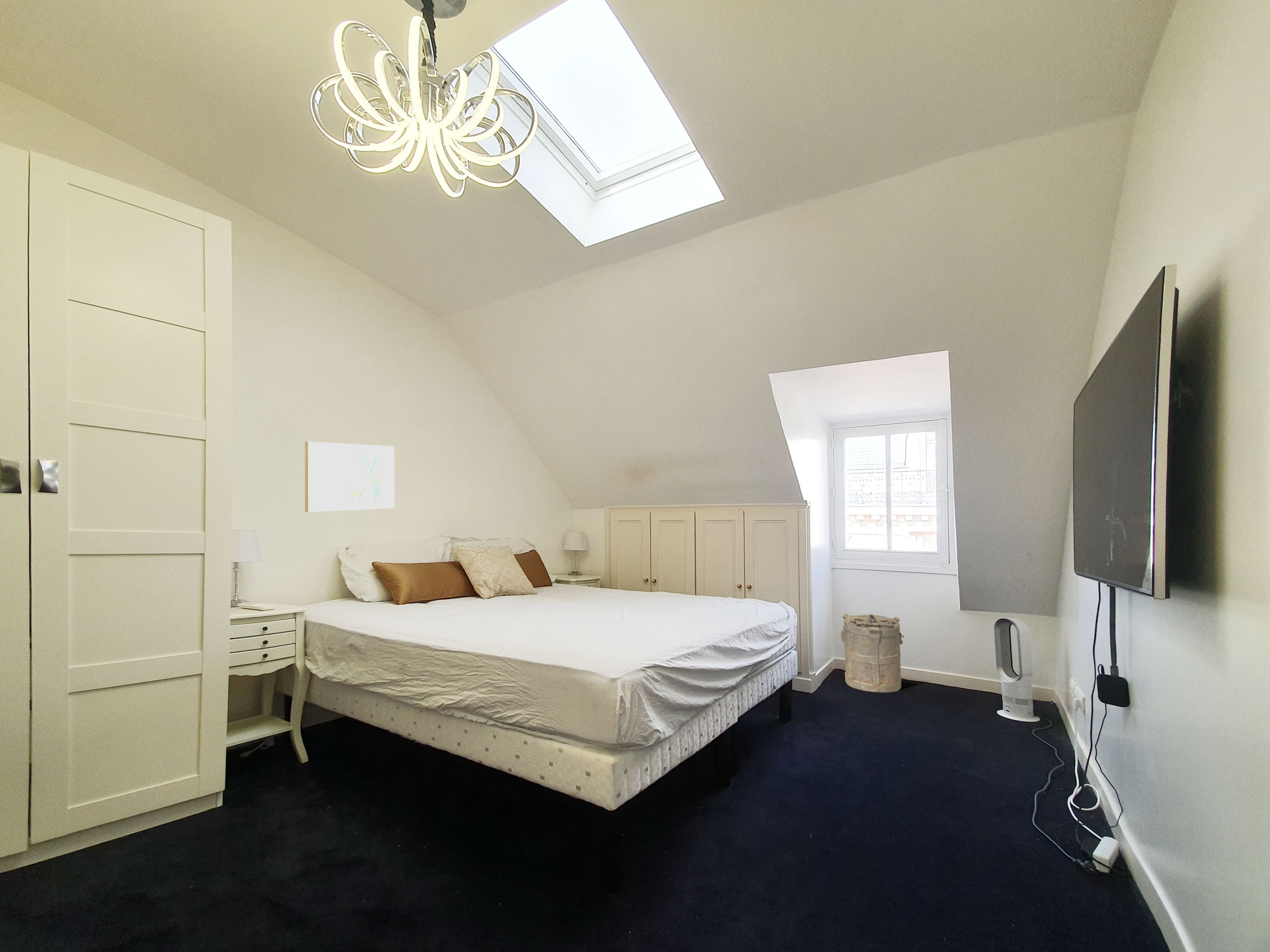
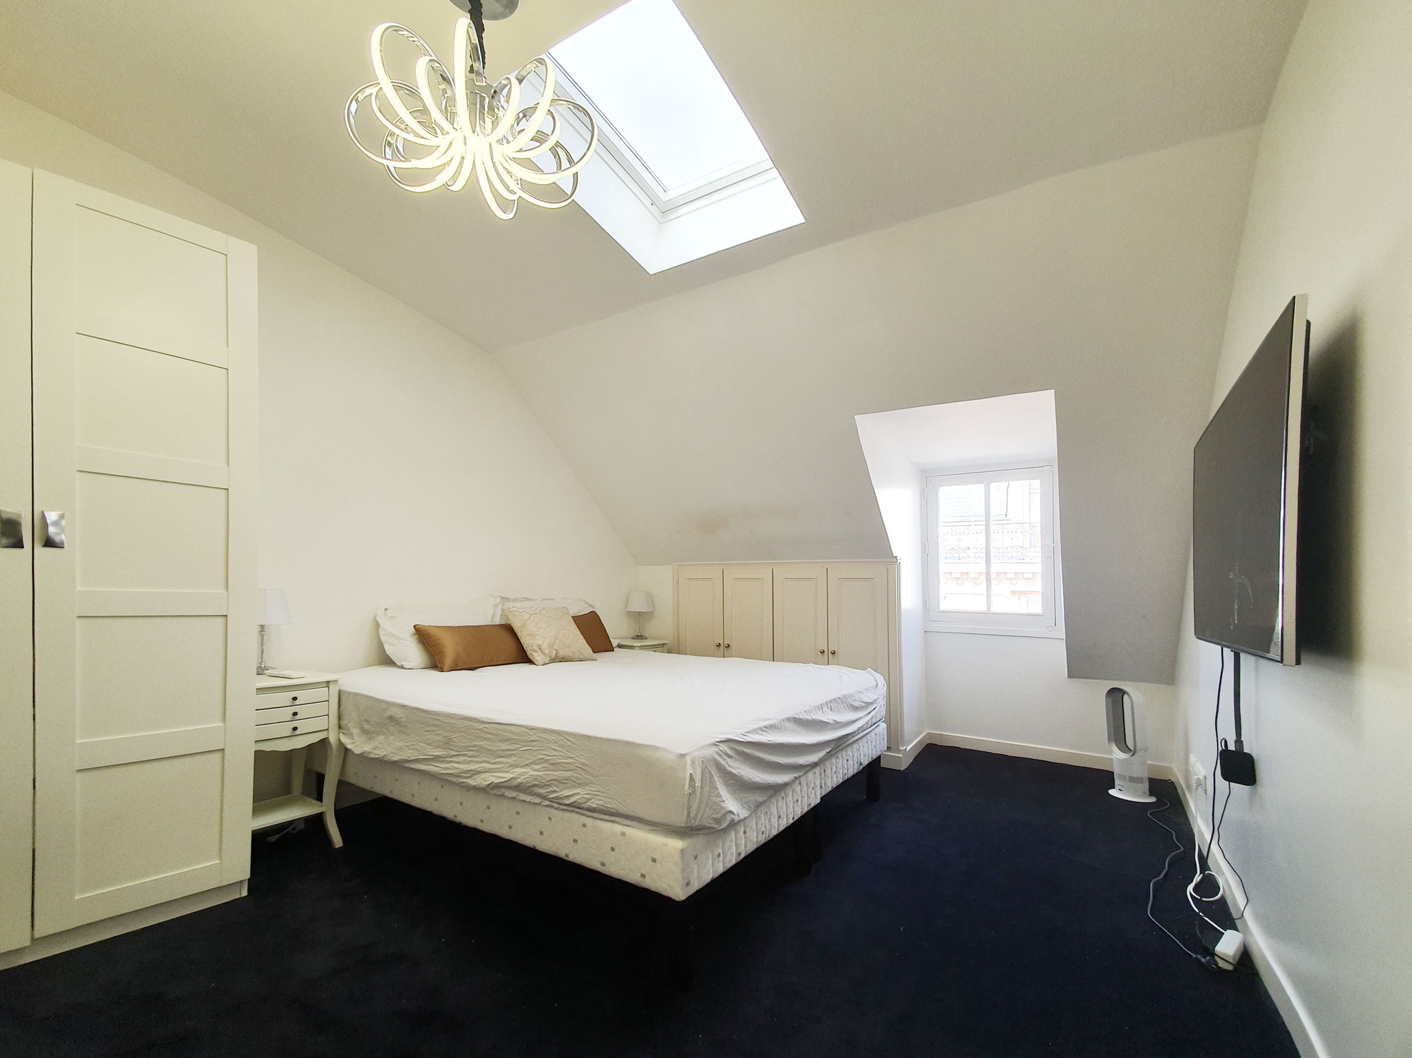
- laundry hamper [840,613,905,693]
- wall art [304,441,395,513]
